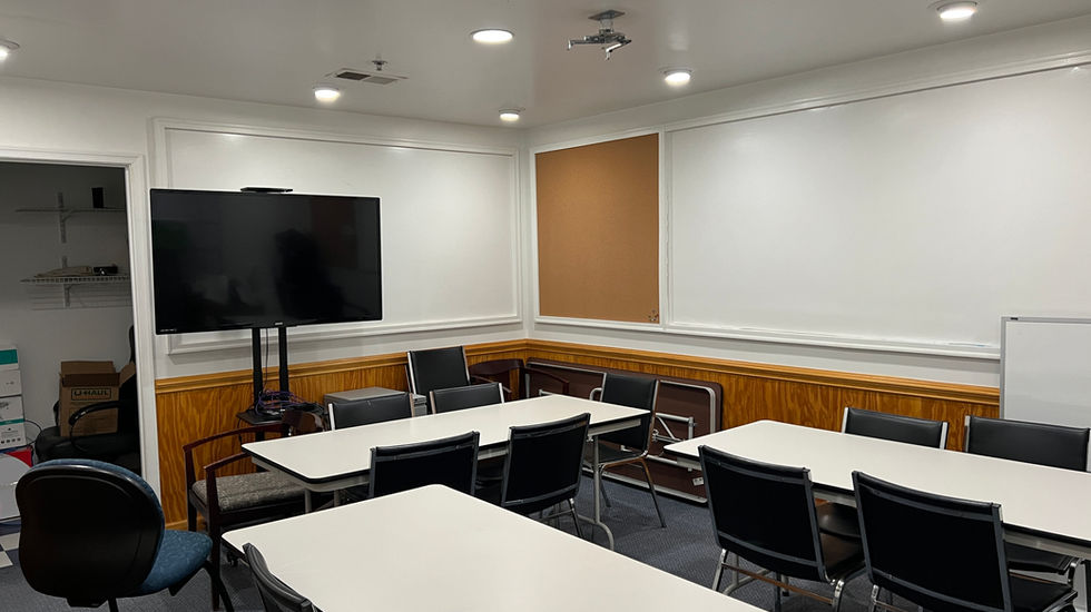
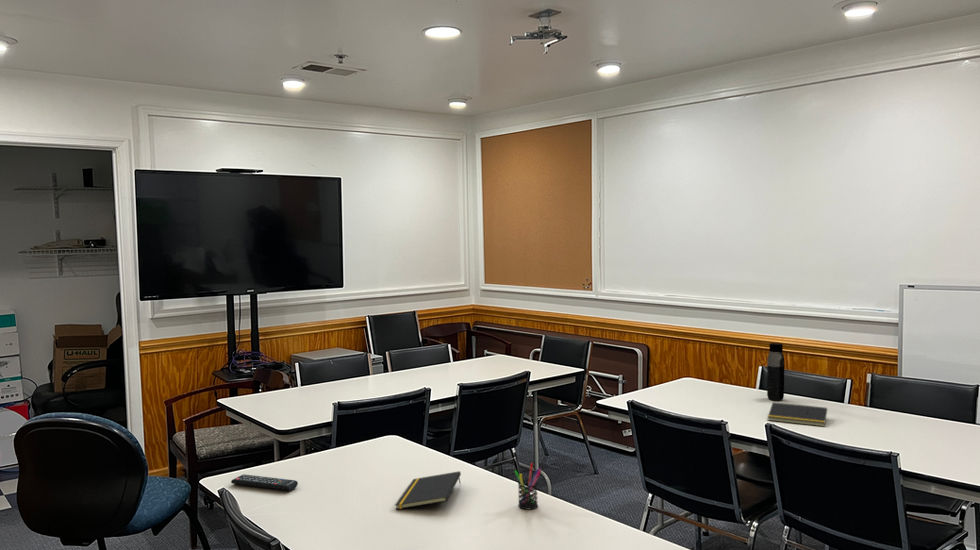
+ notepad [394,470,462,510]
+ pen holder [513,462,542,511]
+ remote control [230,473,299,492]
+ water bottle [766,342,785,402]
+ notepad [767,401,828,427]
